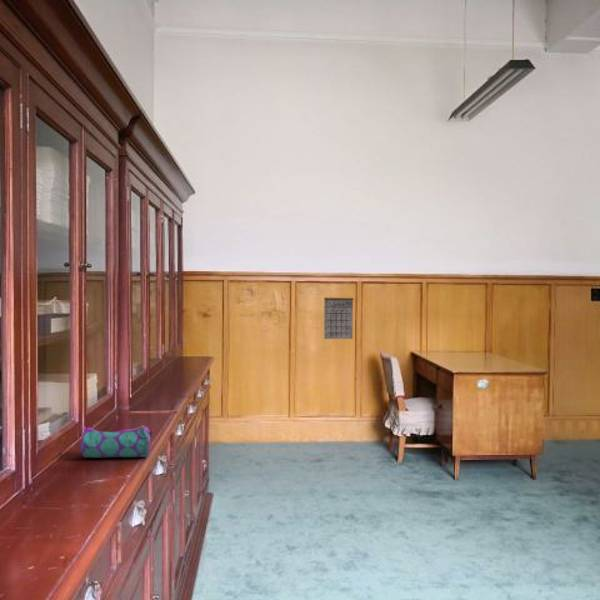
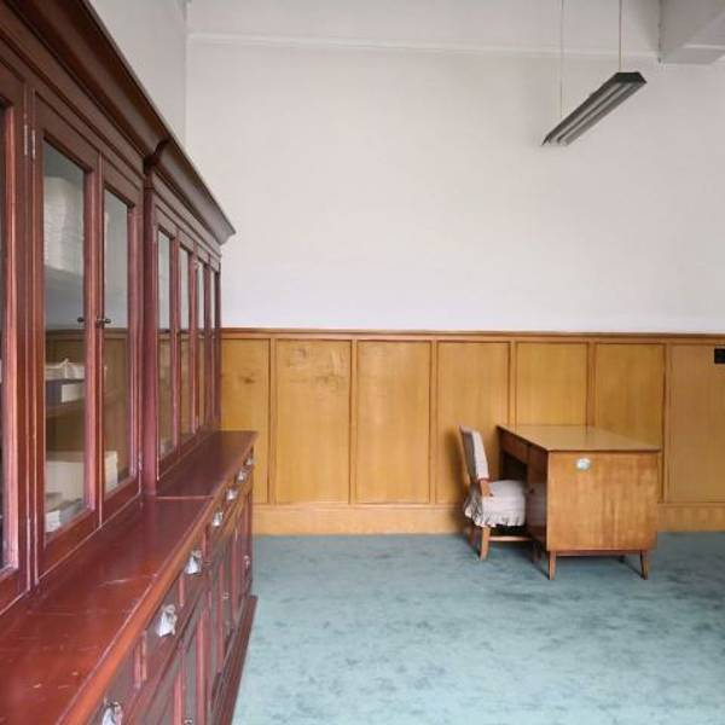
- calendar [323,287,354,340]
- pencil case [79,424,154,459]
